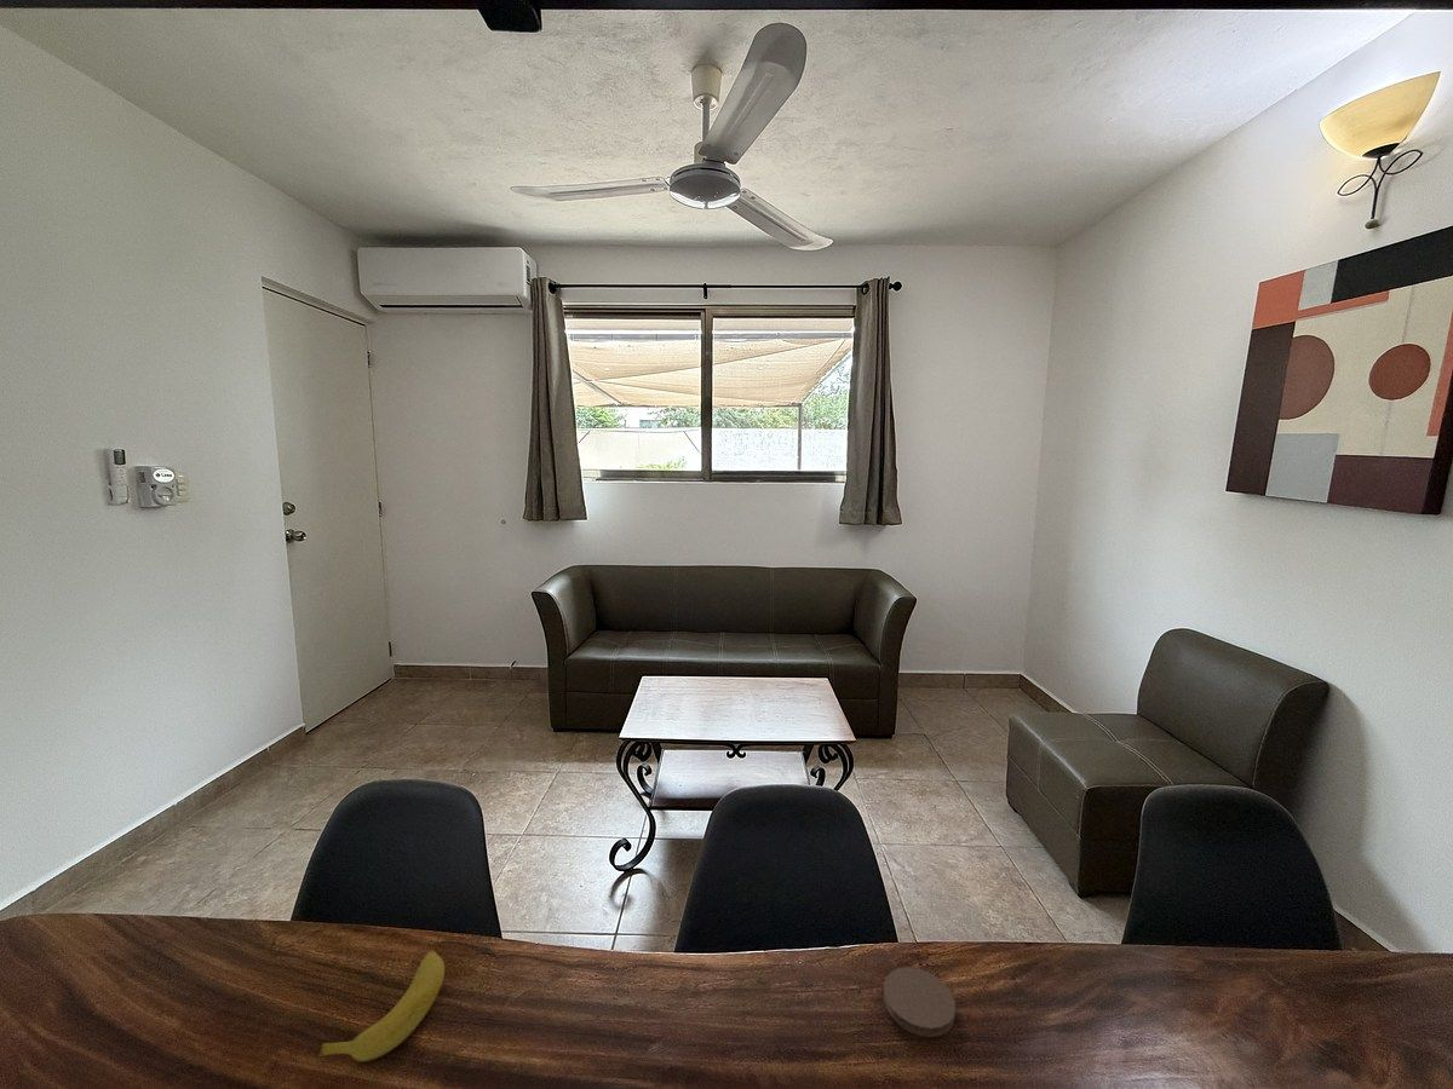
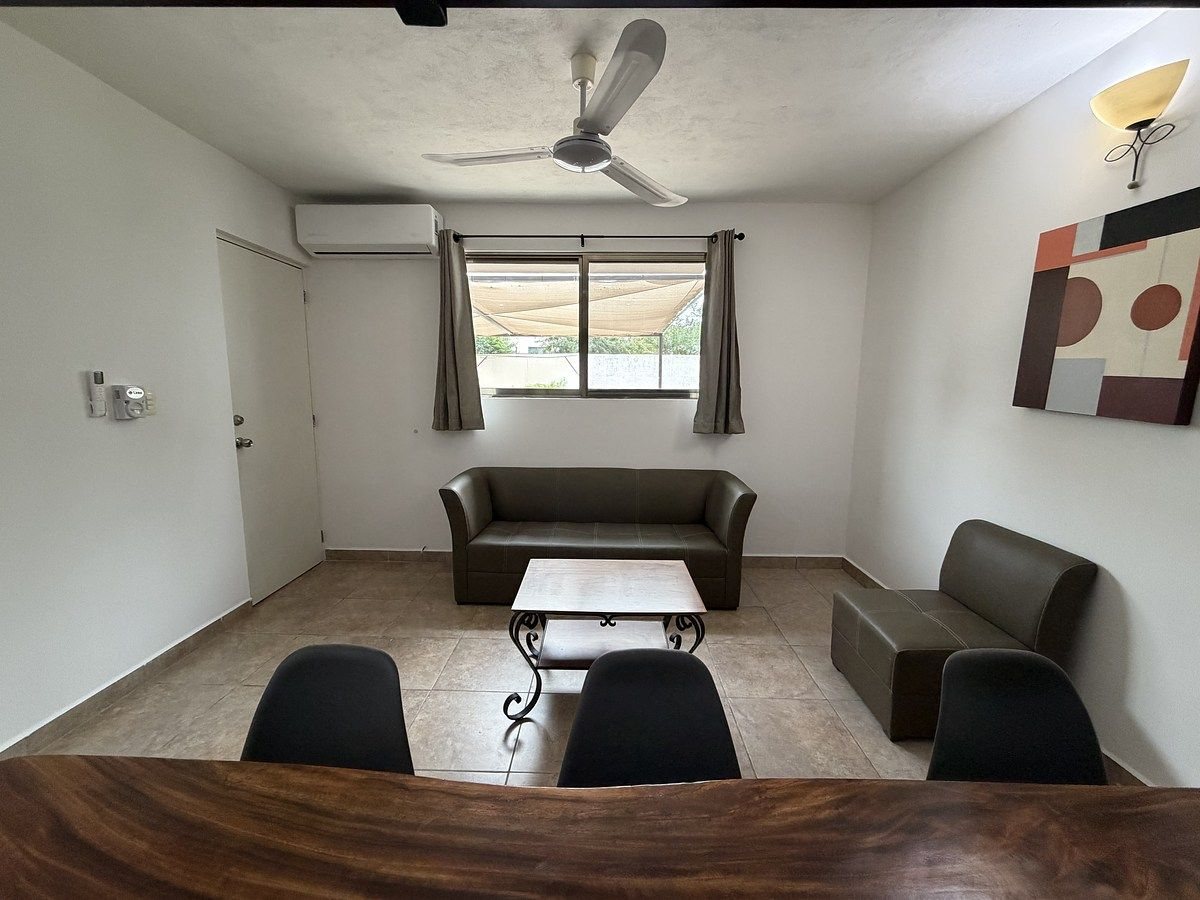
- banana [314,949,446,1062]
- coaster [881,966,957,1038]
